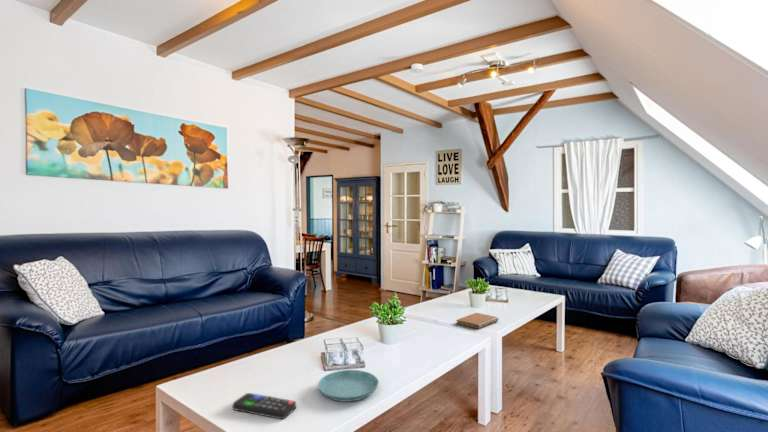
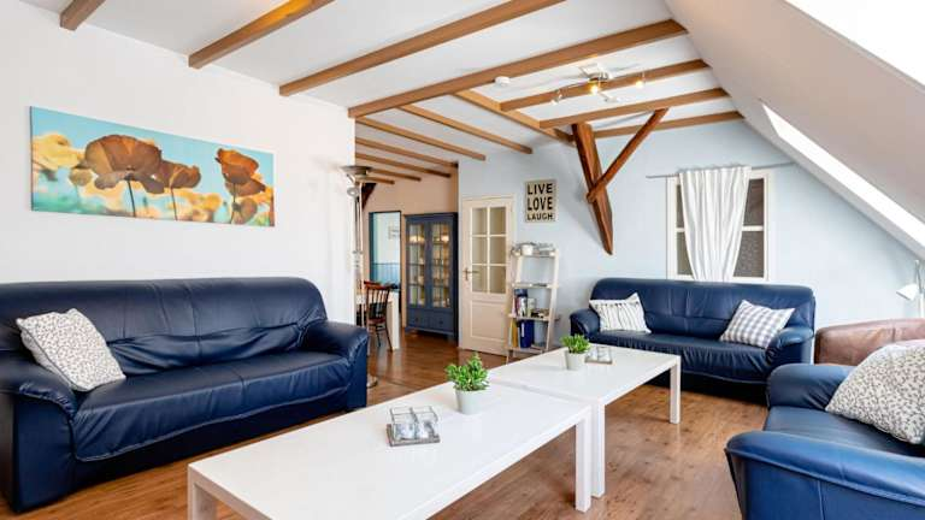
- notebook [455,312,499,330]
- saucer [317,369,379,403]
- remote control [232,392,297,420]
